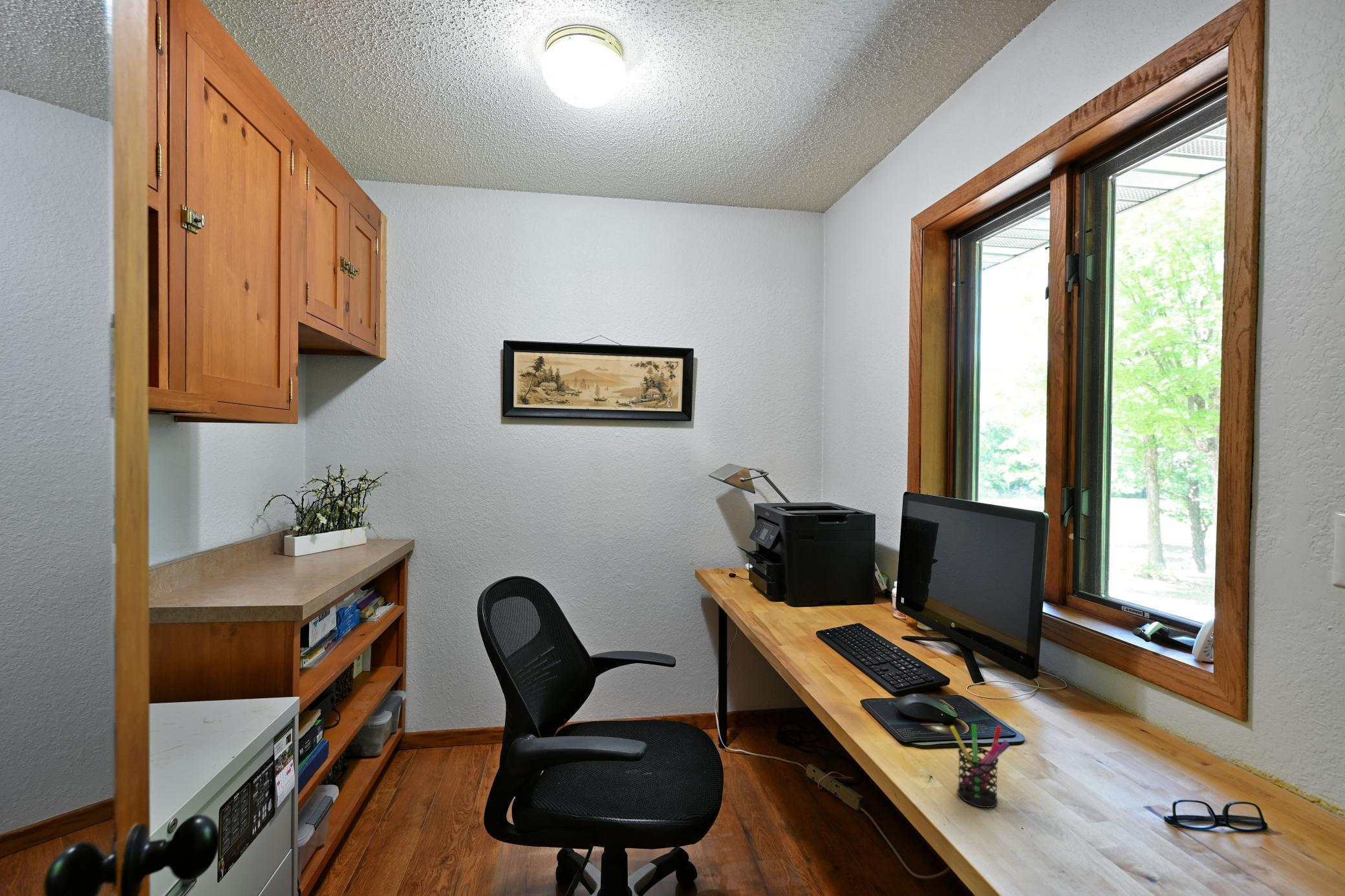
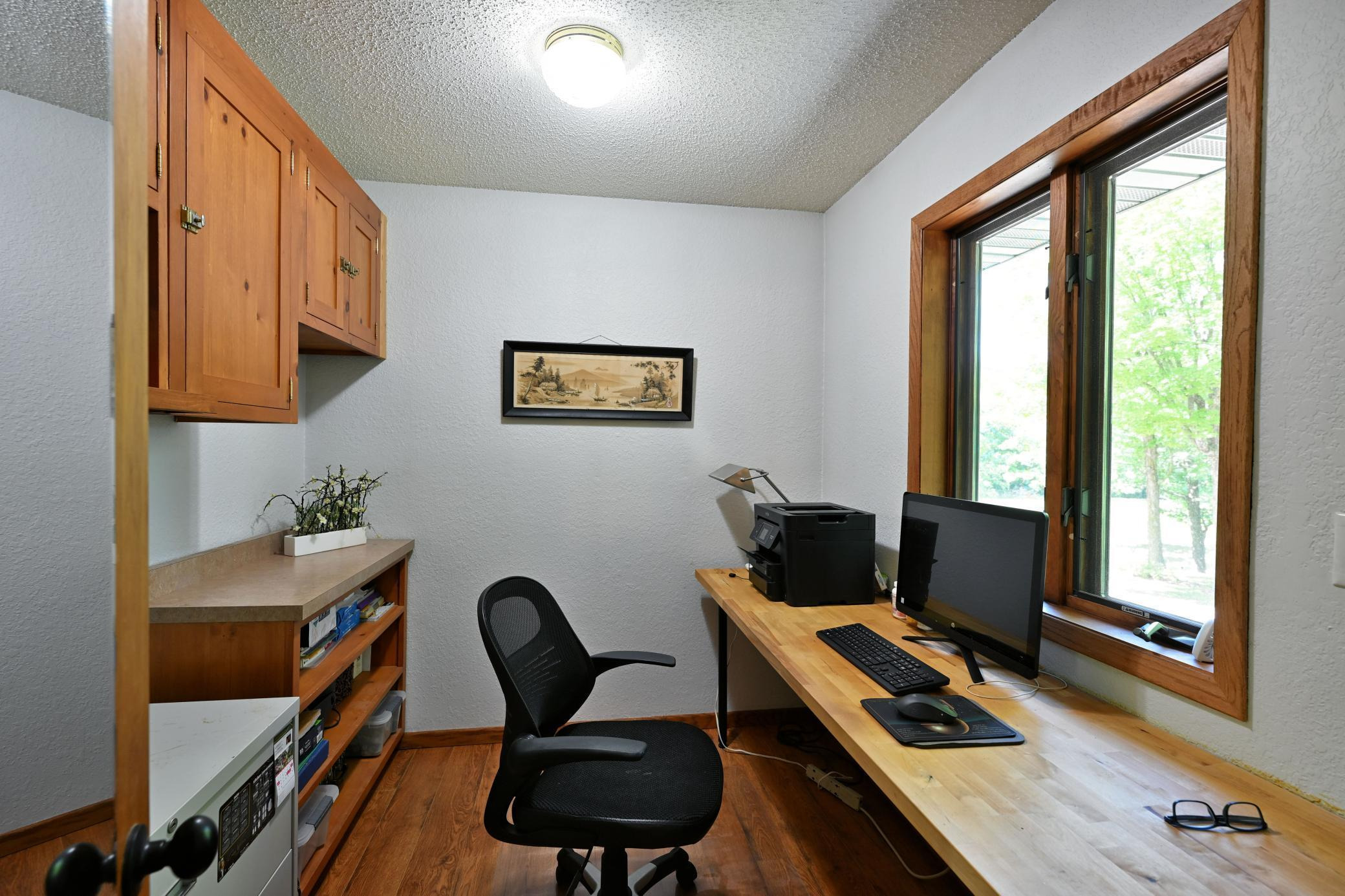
- pen holder [949,723,1011,808]
